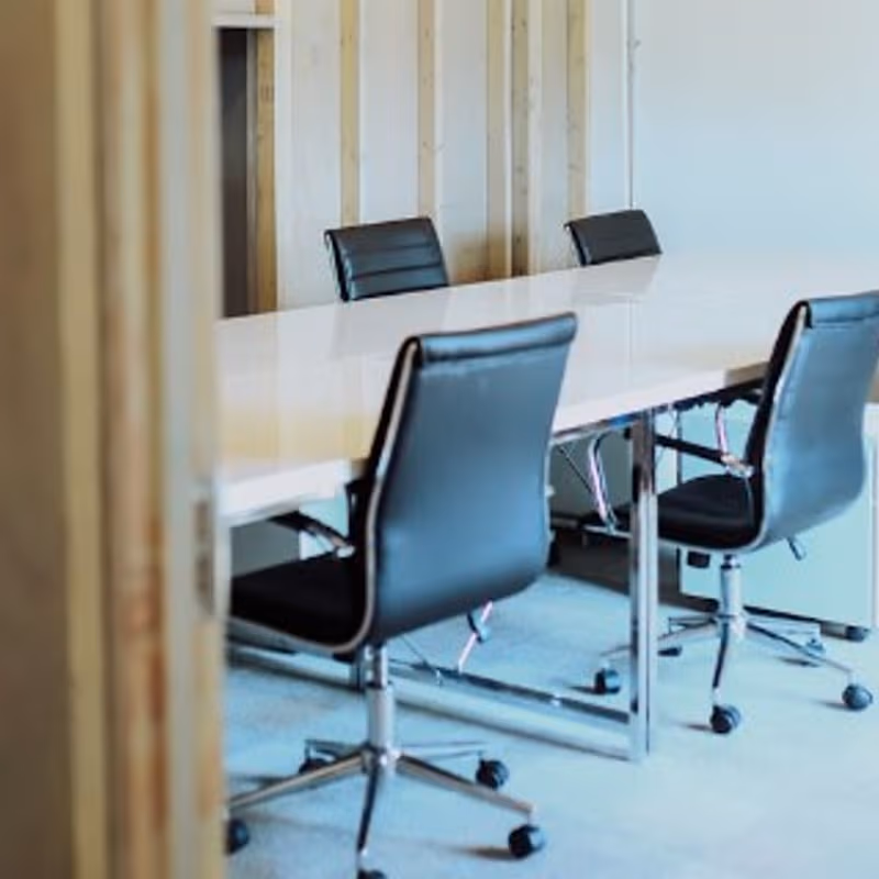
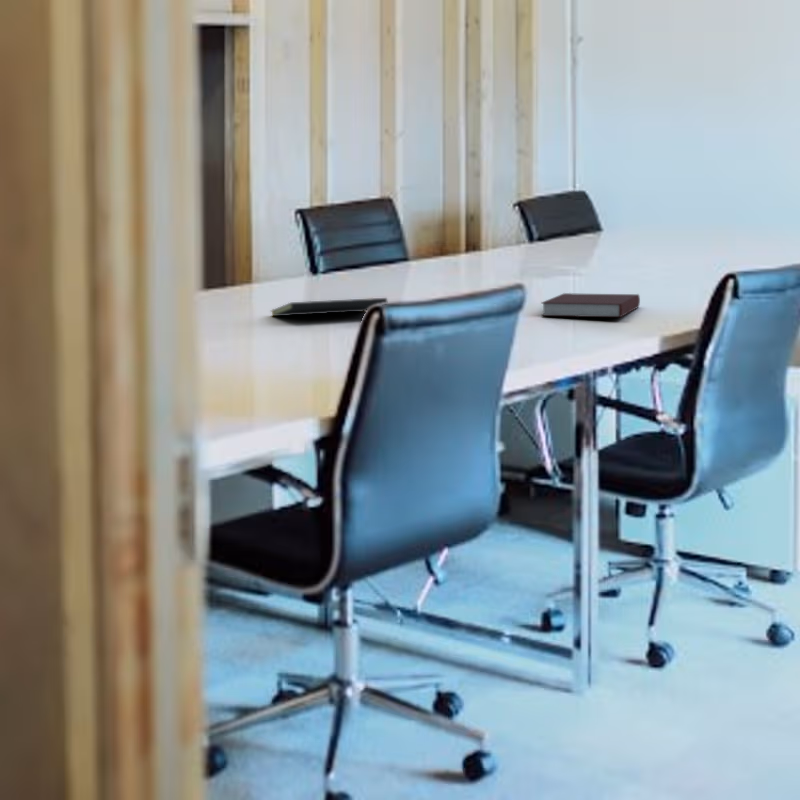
+ notepad [269,297,388,318]
+ notebook [540,292,641,318]
